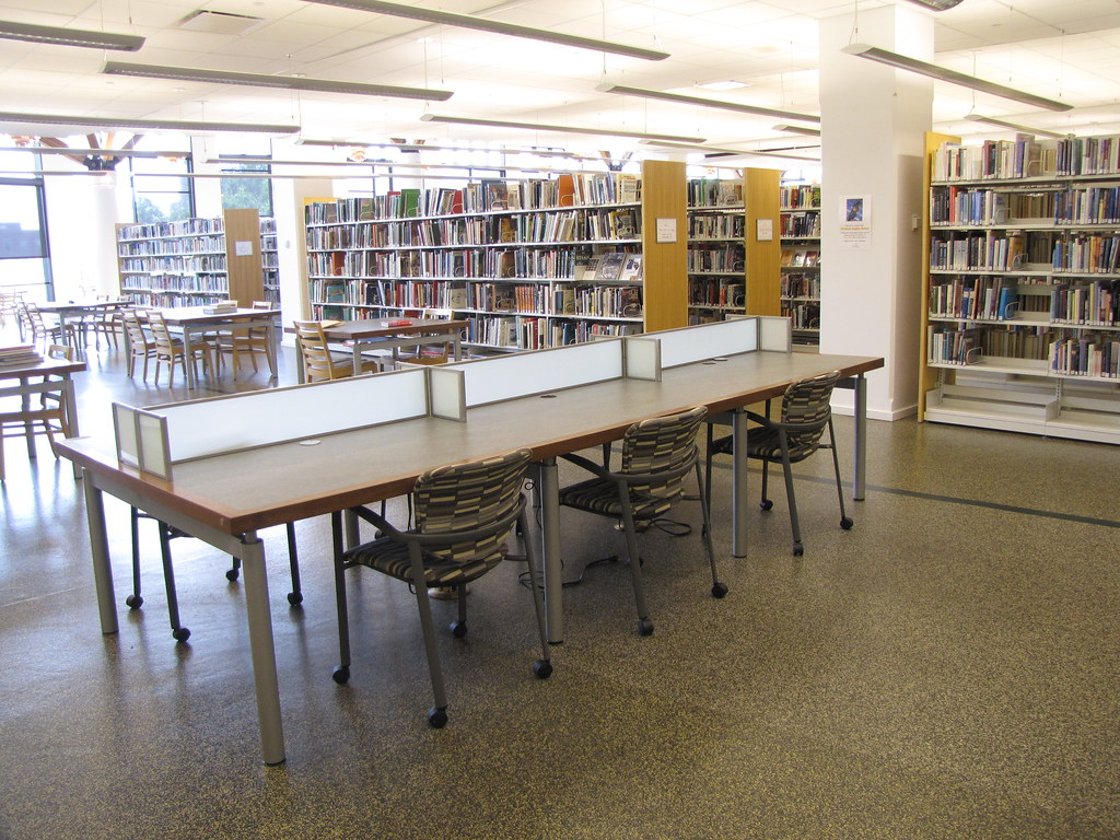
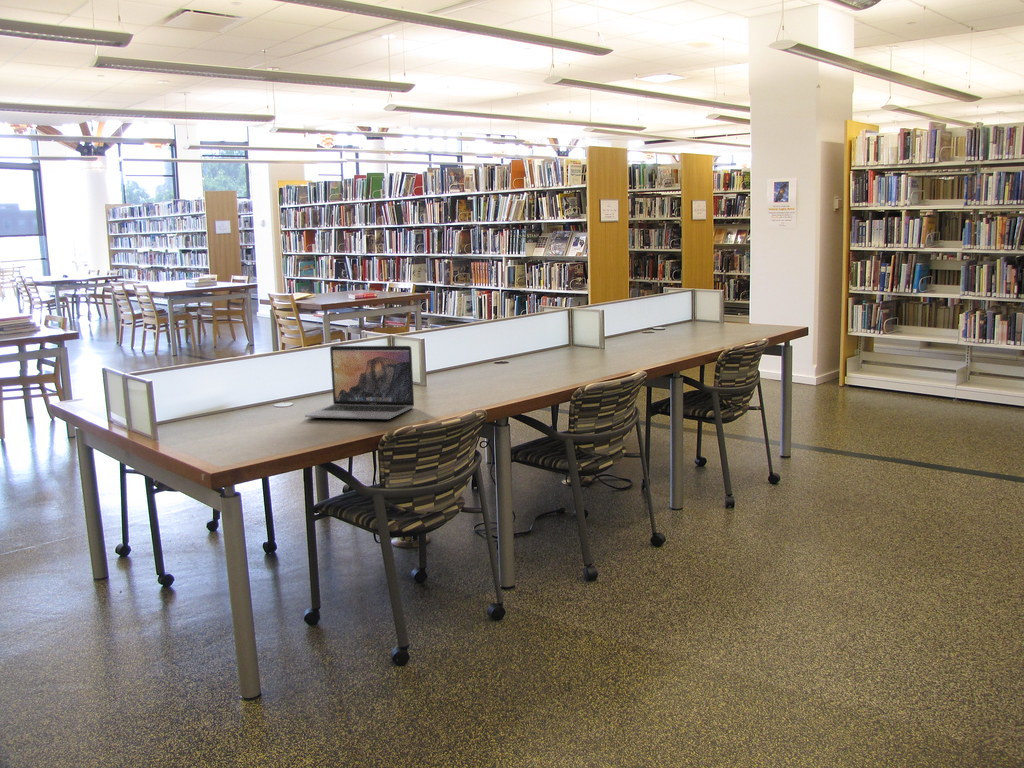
+ laptop [304,345,415,420]
